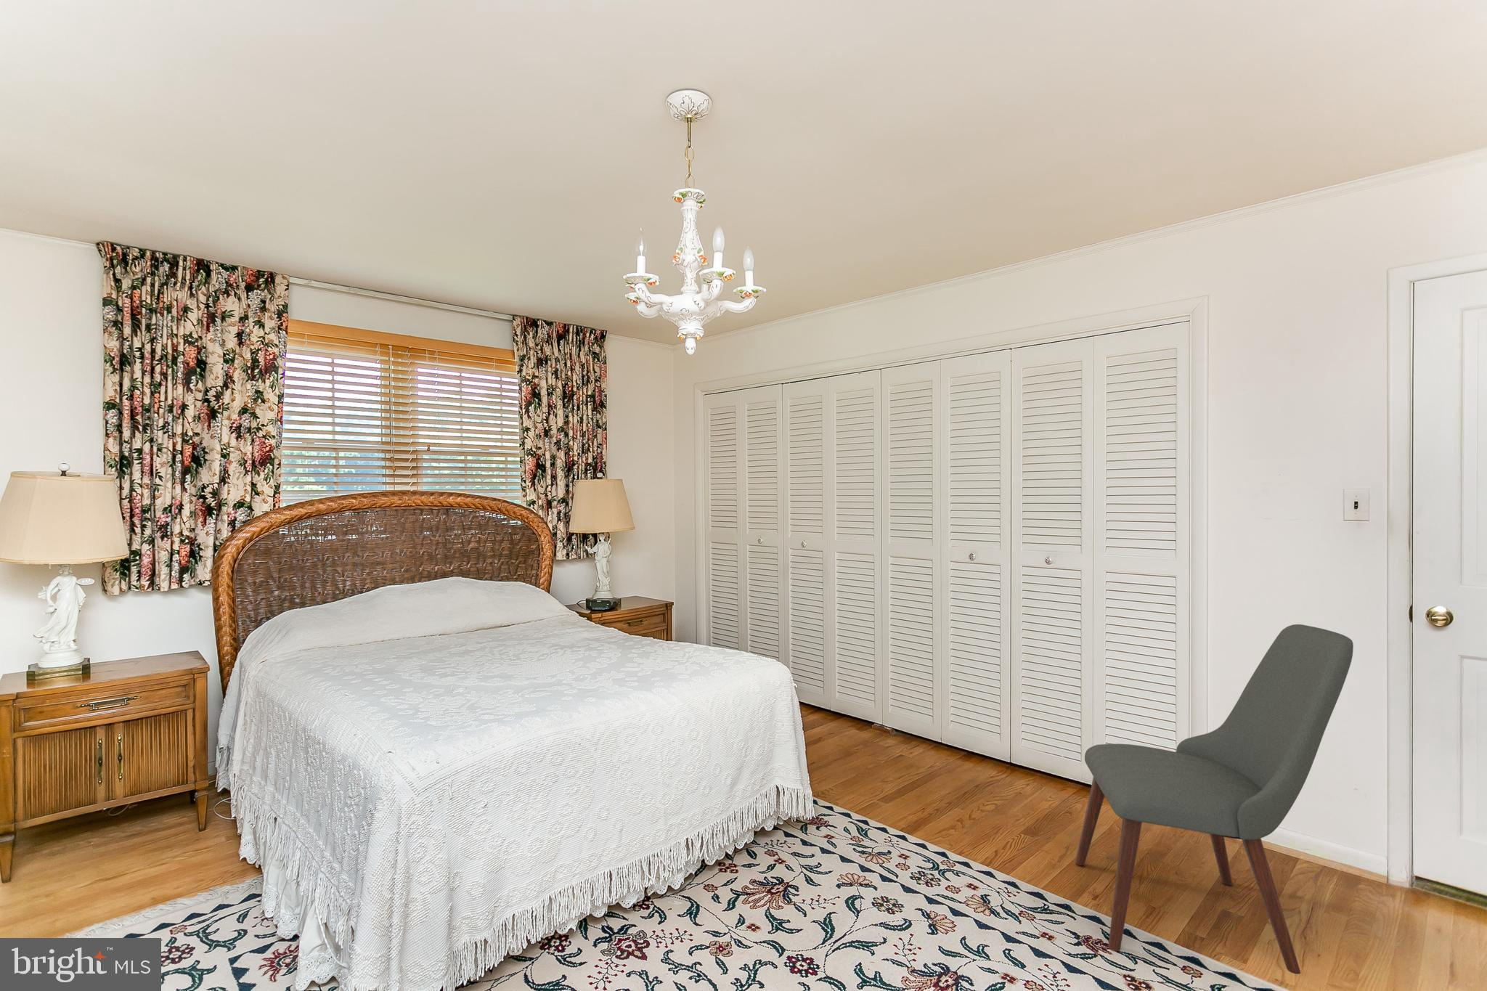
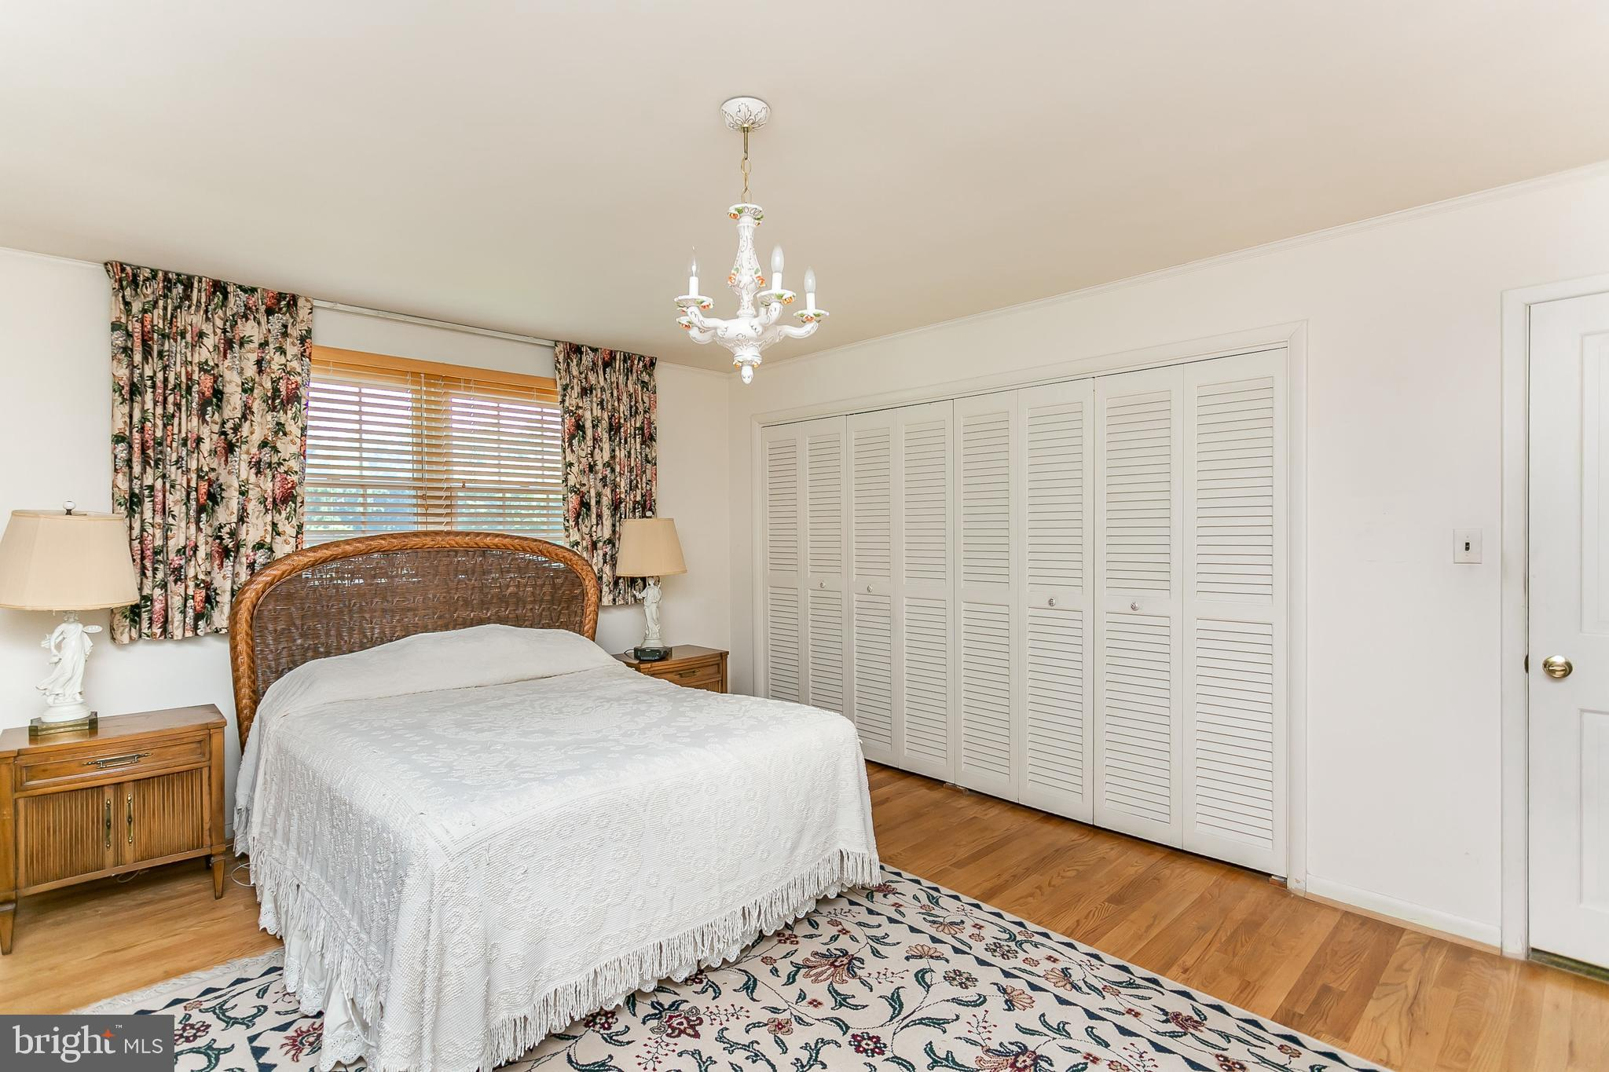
- chair [1075,624,1354,976]
